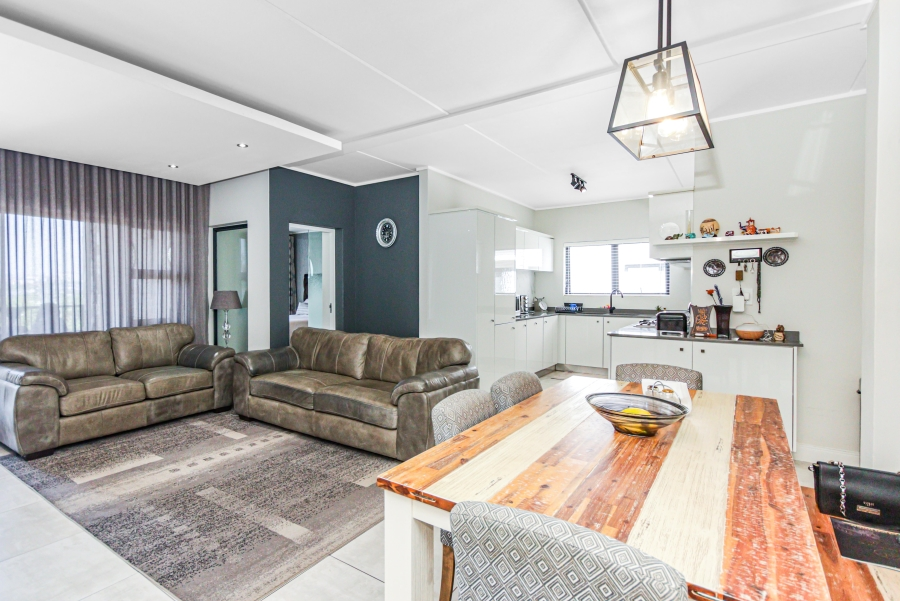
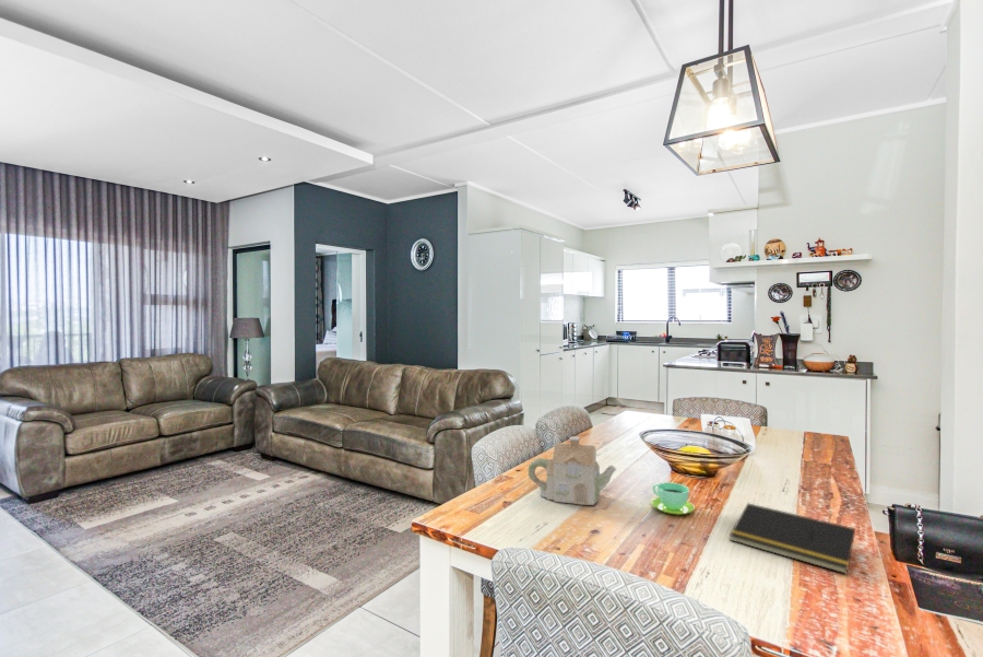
+ notepad [729,502,856,575]
+ cup [651,481,696,516]
+ teapot [528,435,617,506]
